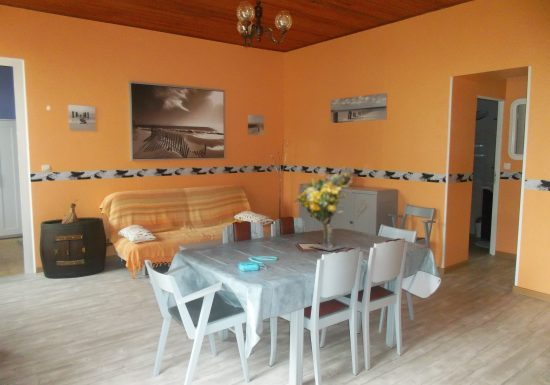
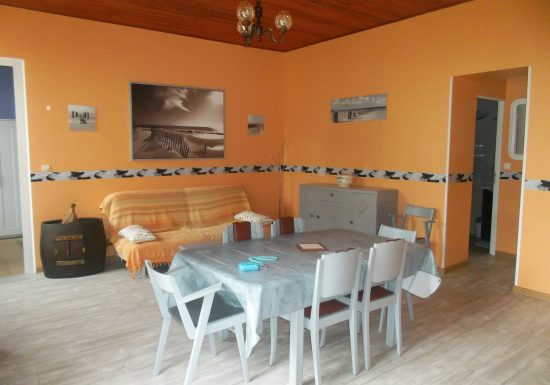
- bouquet [293,165,353,252]
